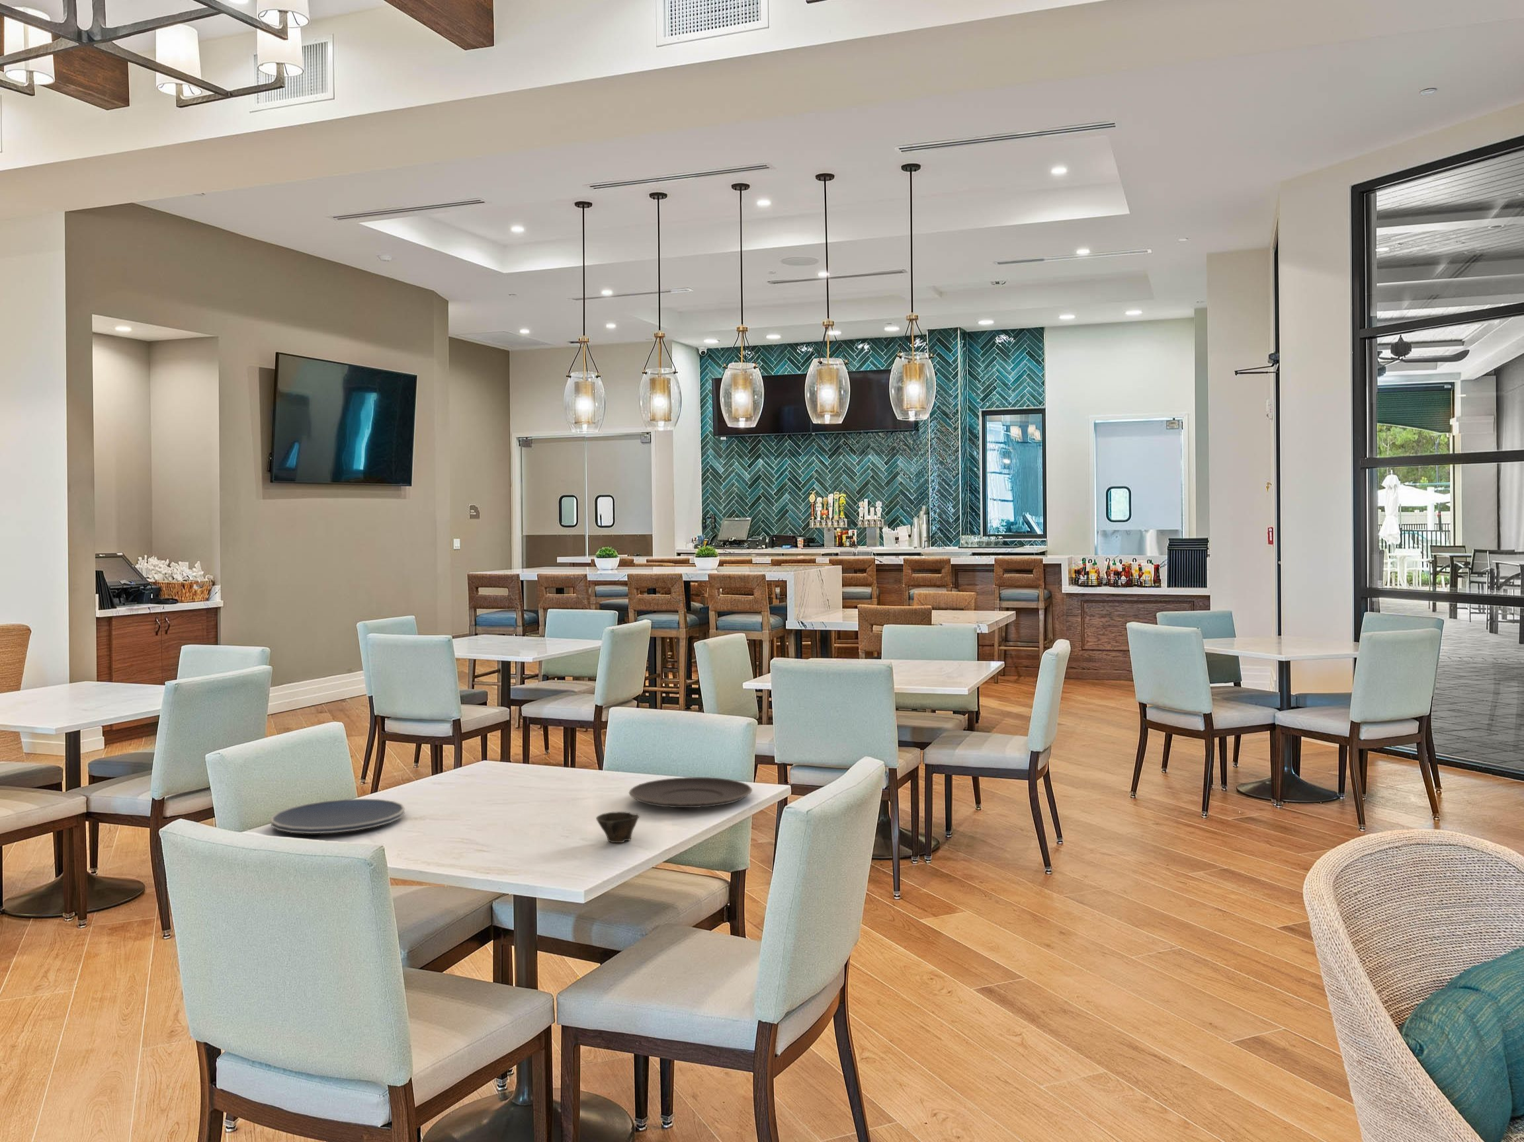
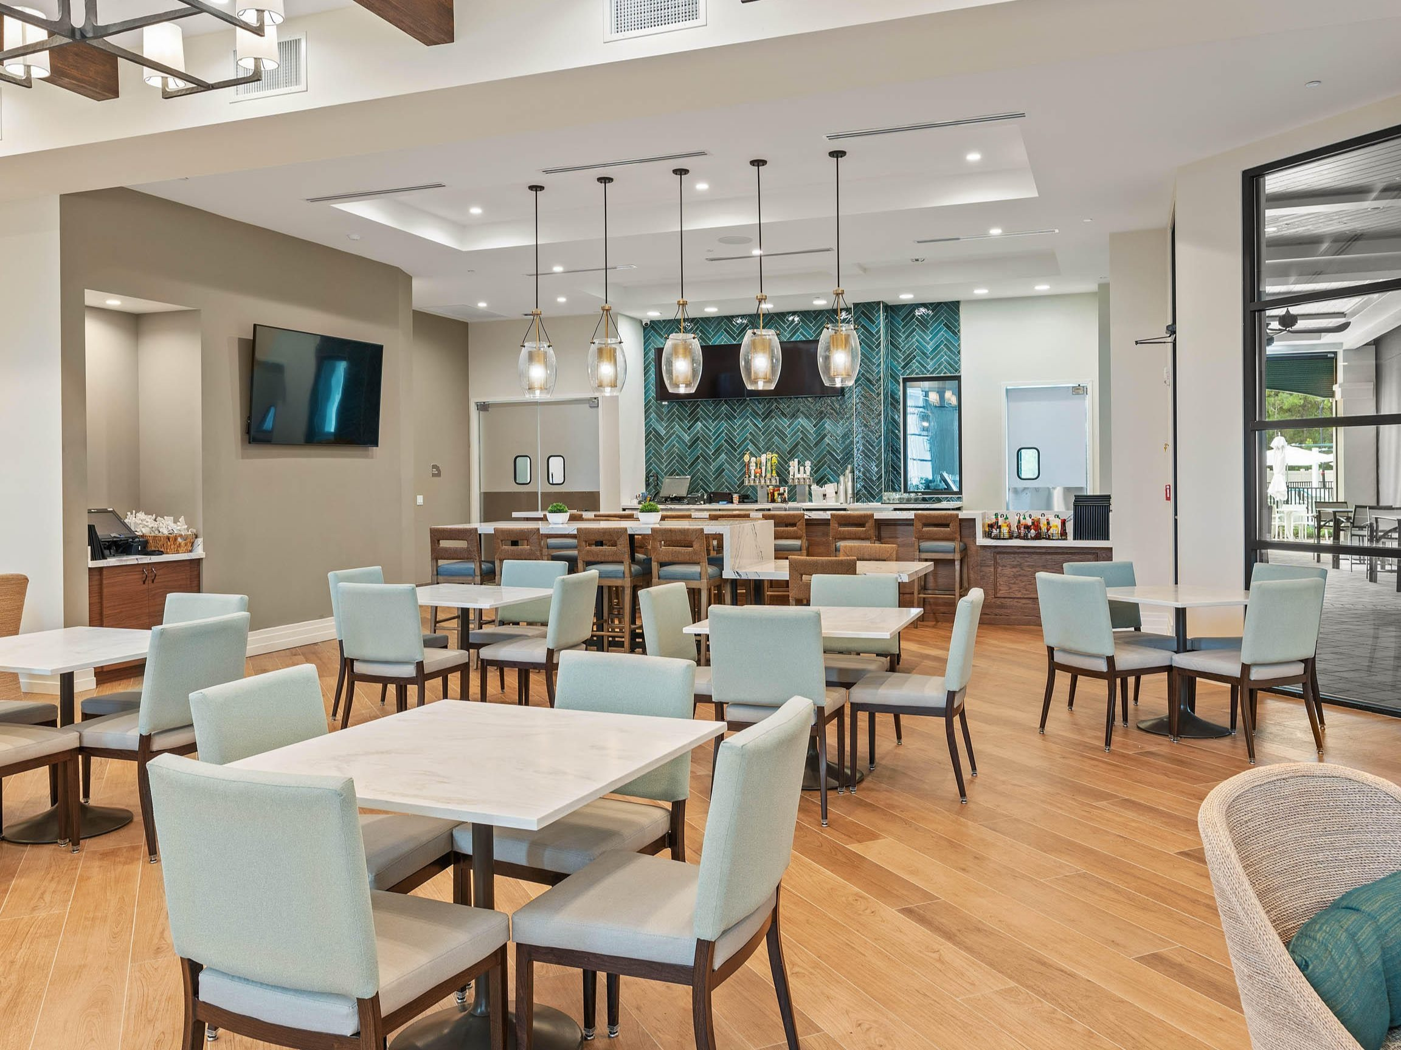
- cup [595,811,641,843]
- plate [629,776,752,809]
- plate [270,799,406,834]
